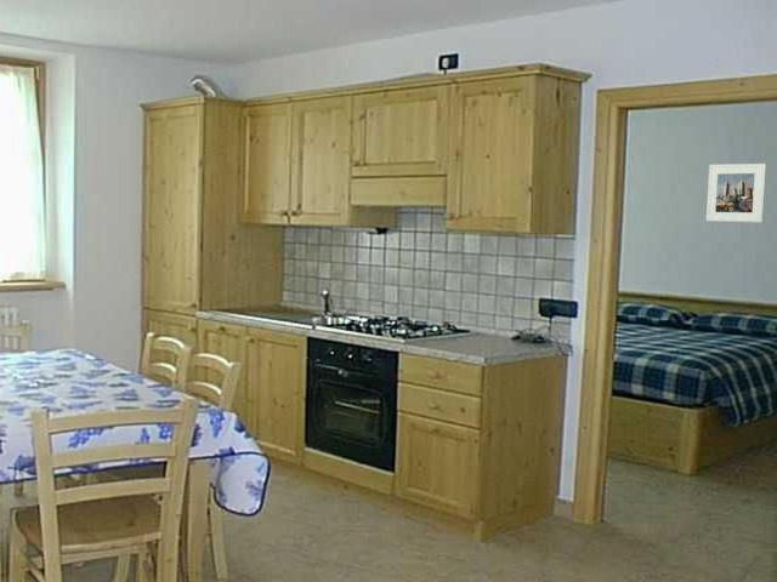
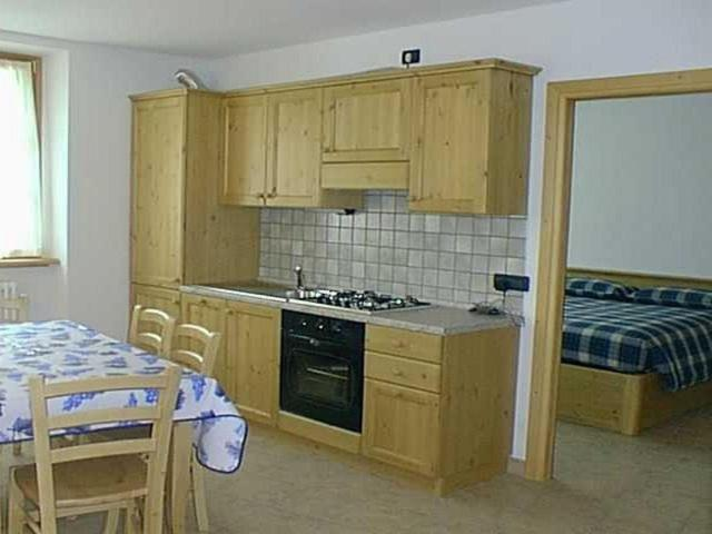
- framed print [705,162,766,223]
